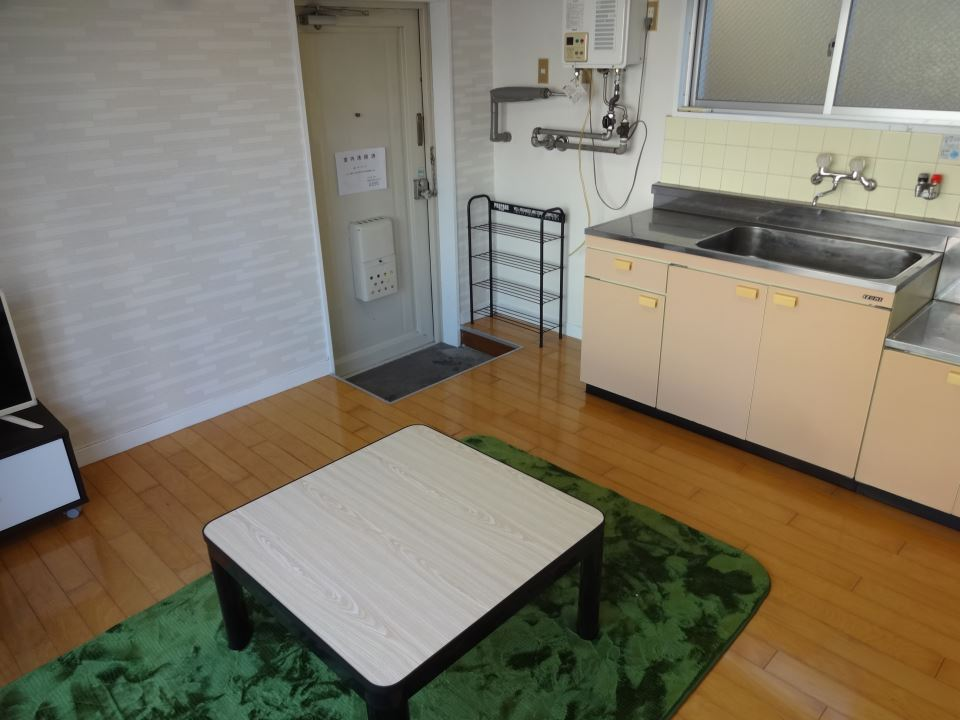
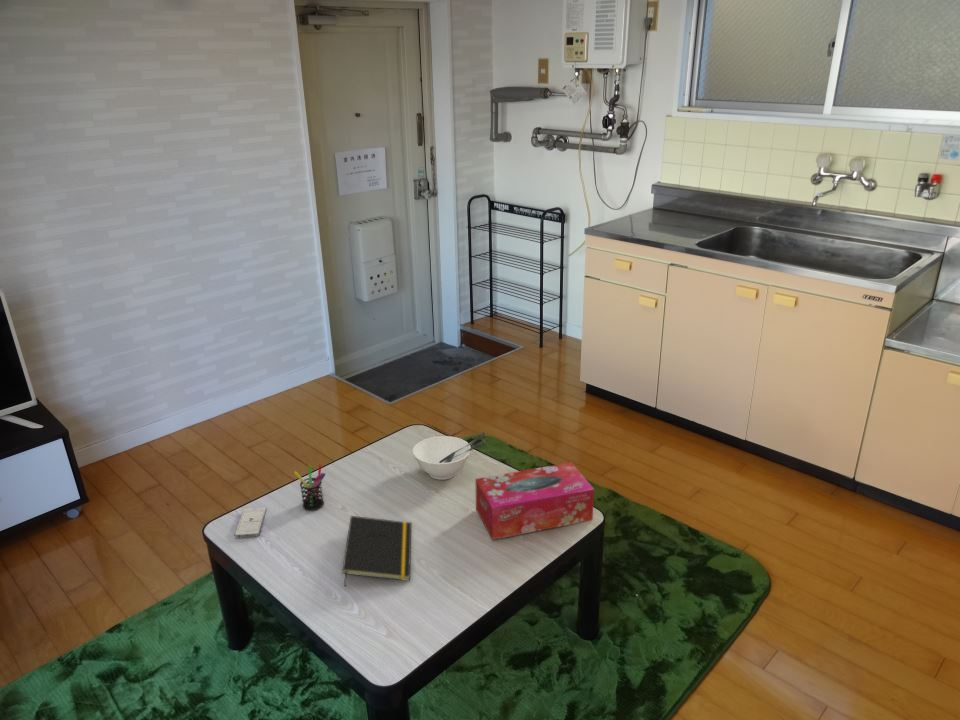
+ smartphone [234,506,267,538]
+ bowl [412,431,486,481]
+ tissue box [474,461,595,541]
+ pen holder [293,464,327,511]
+ notepad [341,515,412,587]
